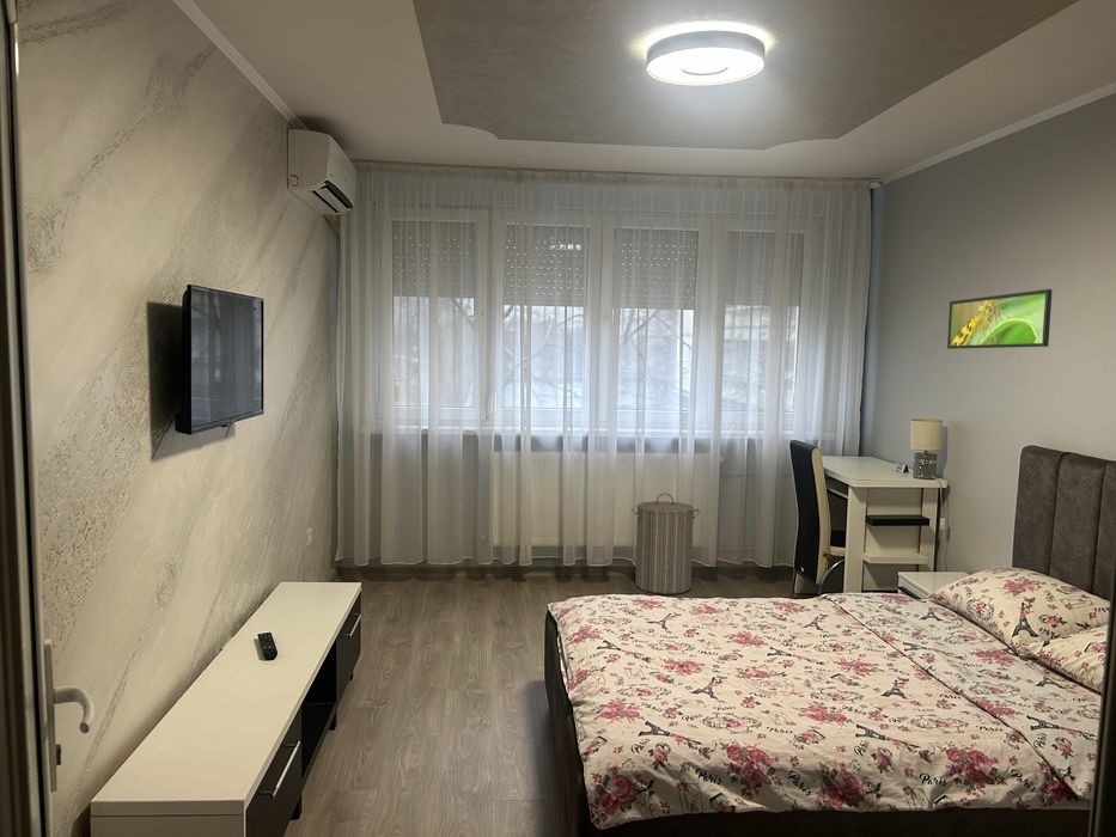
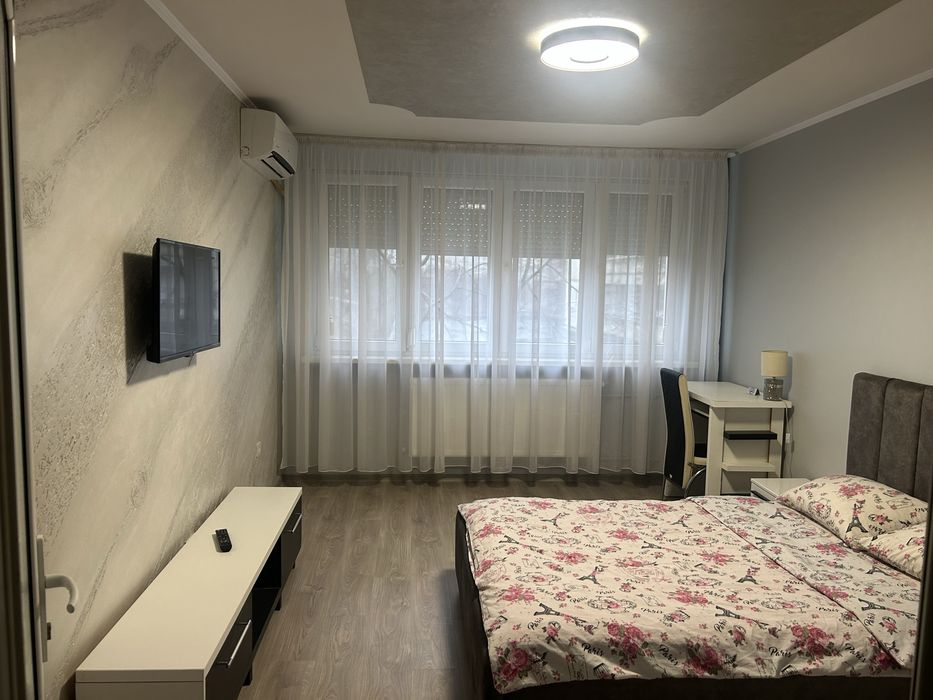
- laundry hamper [629,491,701,595]
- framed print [946,288,1054,350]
